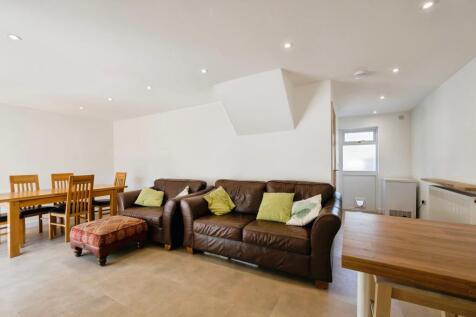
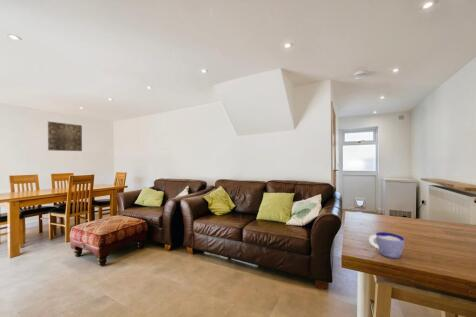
+ cup [368,231,406,259]
+ wall art [47,121,83,152]
